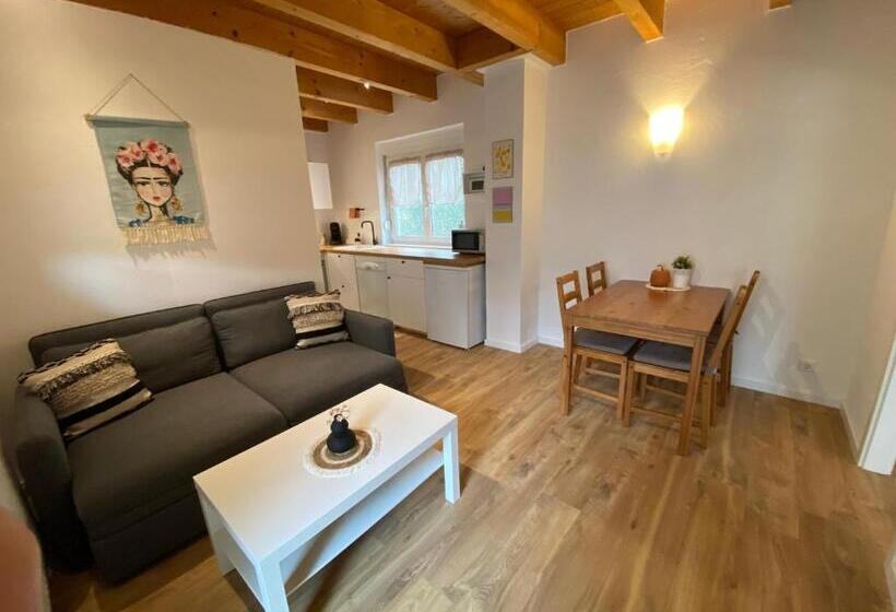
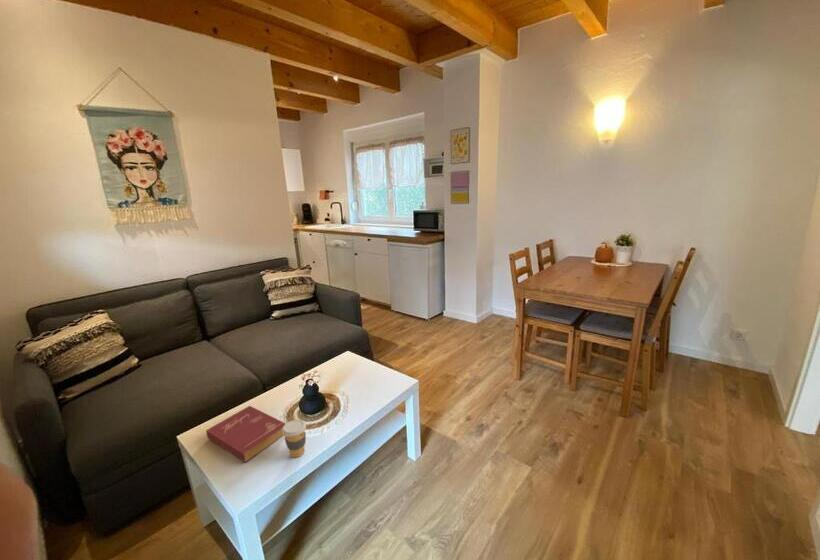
+ book [205,405,286,463]
+ coffee cup [282,419,307,458]
